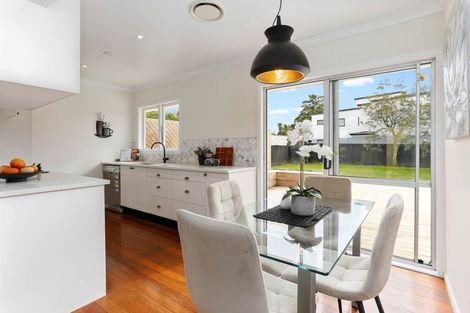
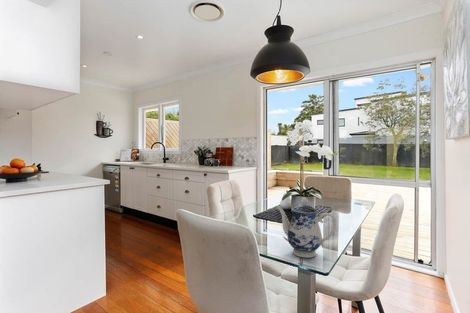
+ teapot [275,197,338,259]
